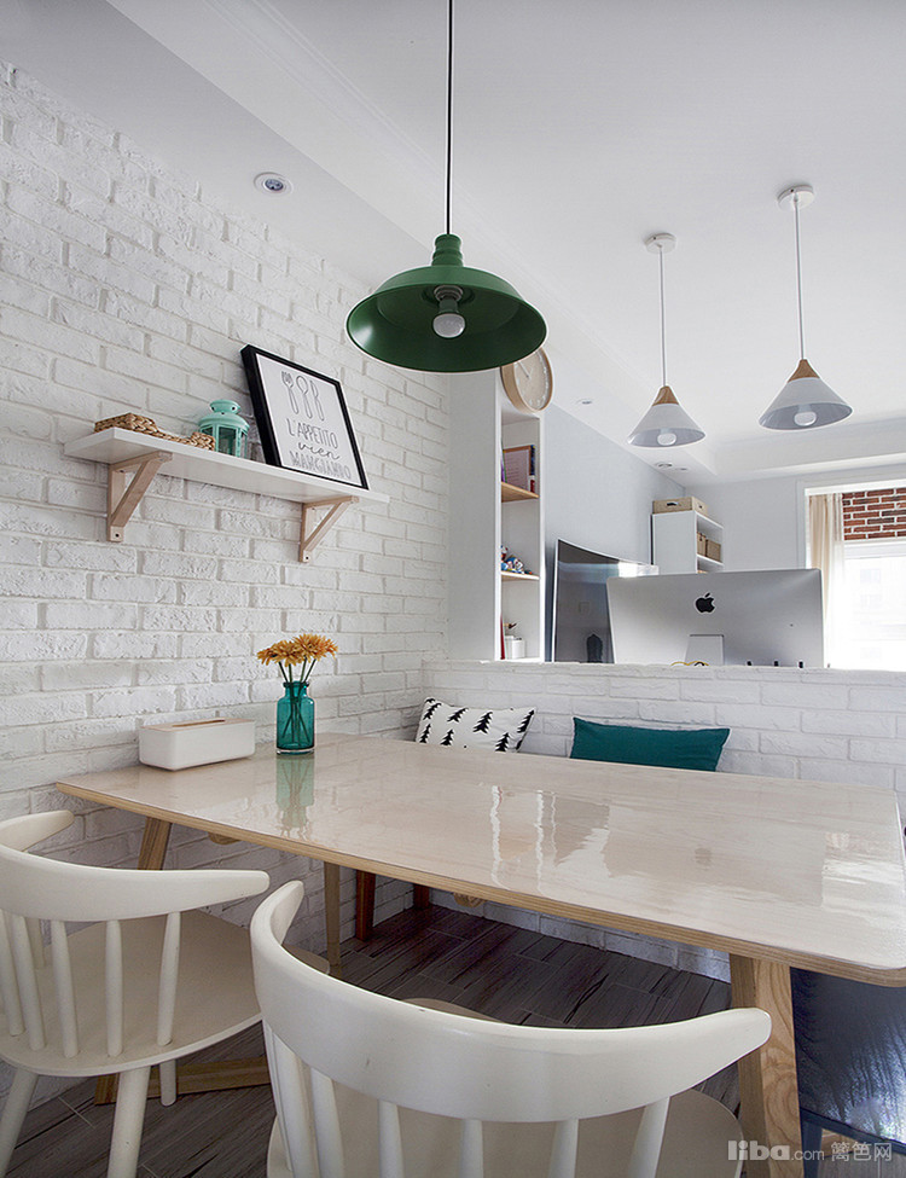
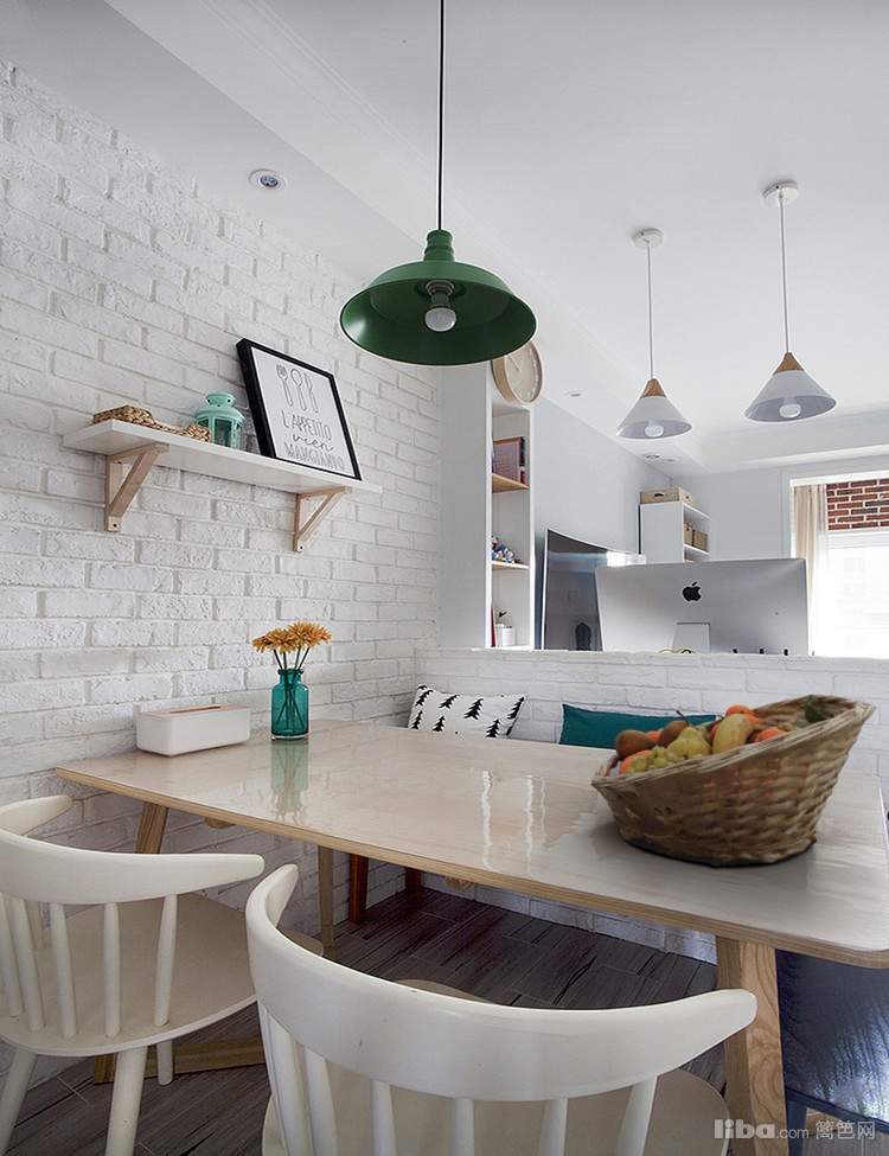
+ fruit basket [589,694,877,868]
